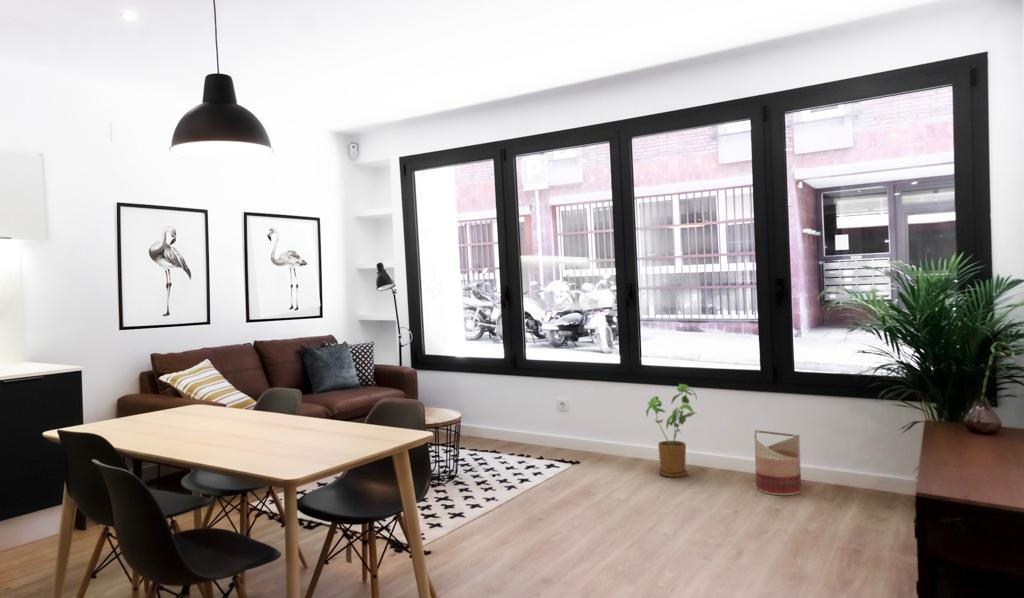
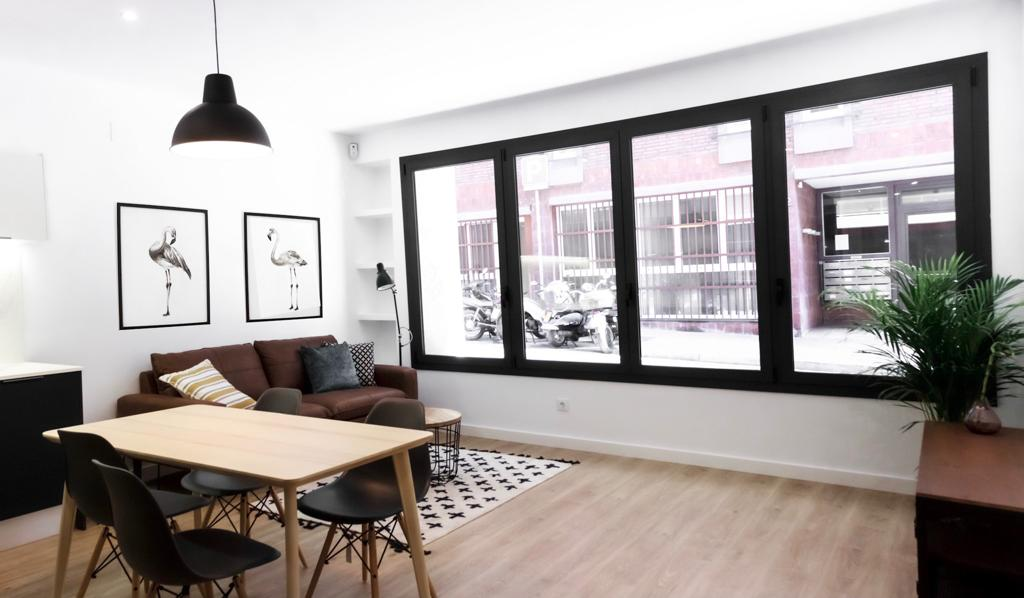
- basket [753,429,802,496]
- house plant [645,383,698,478]
